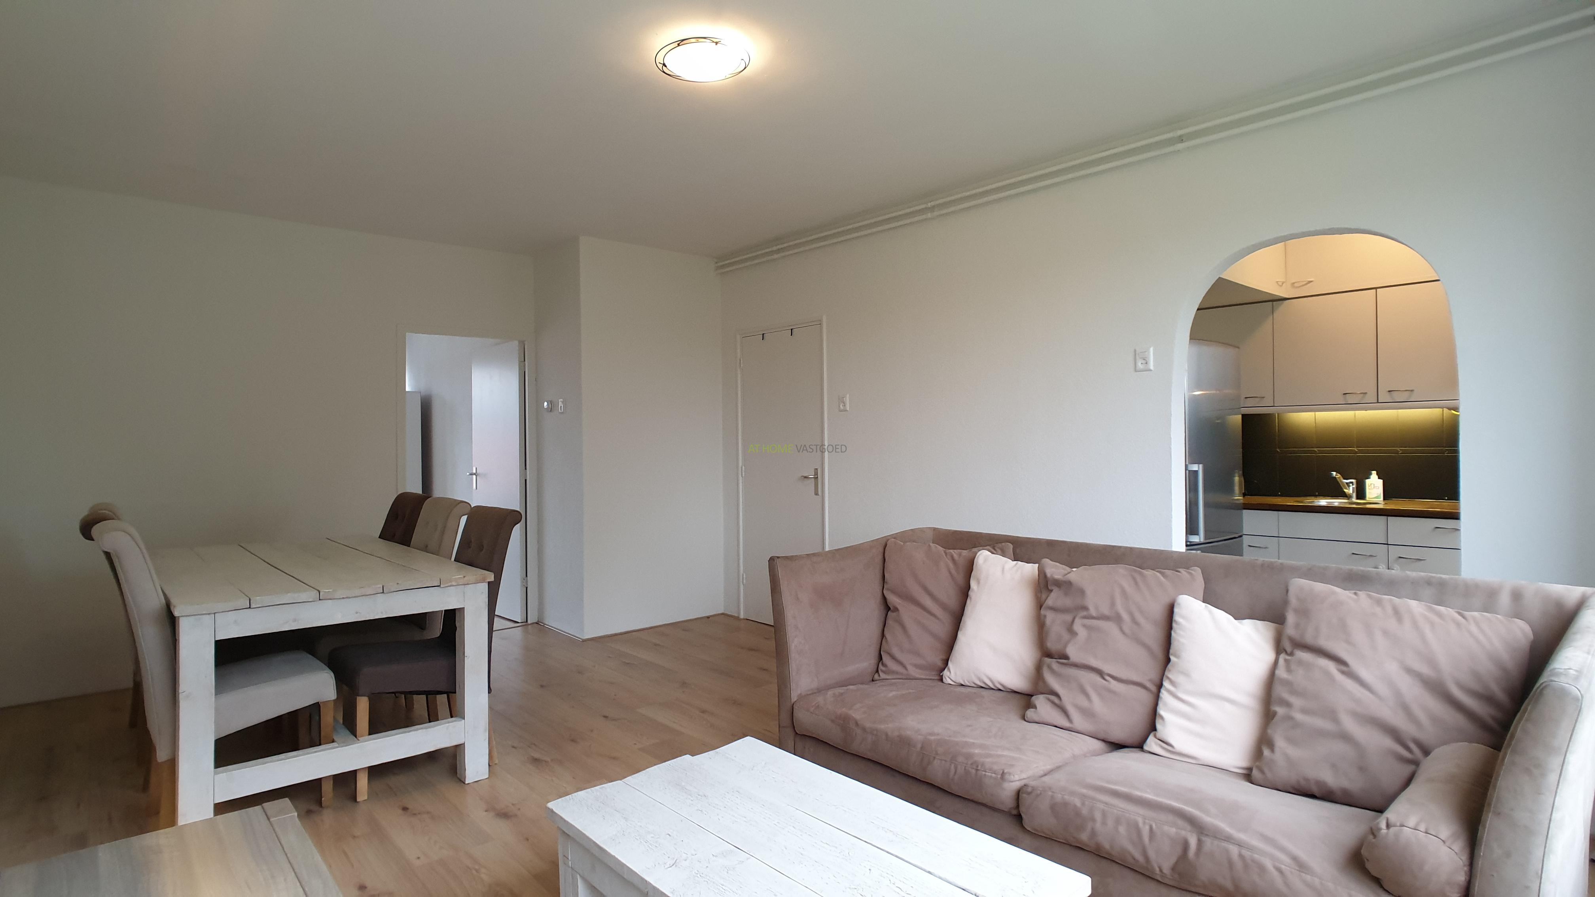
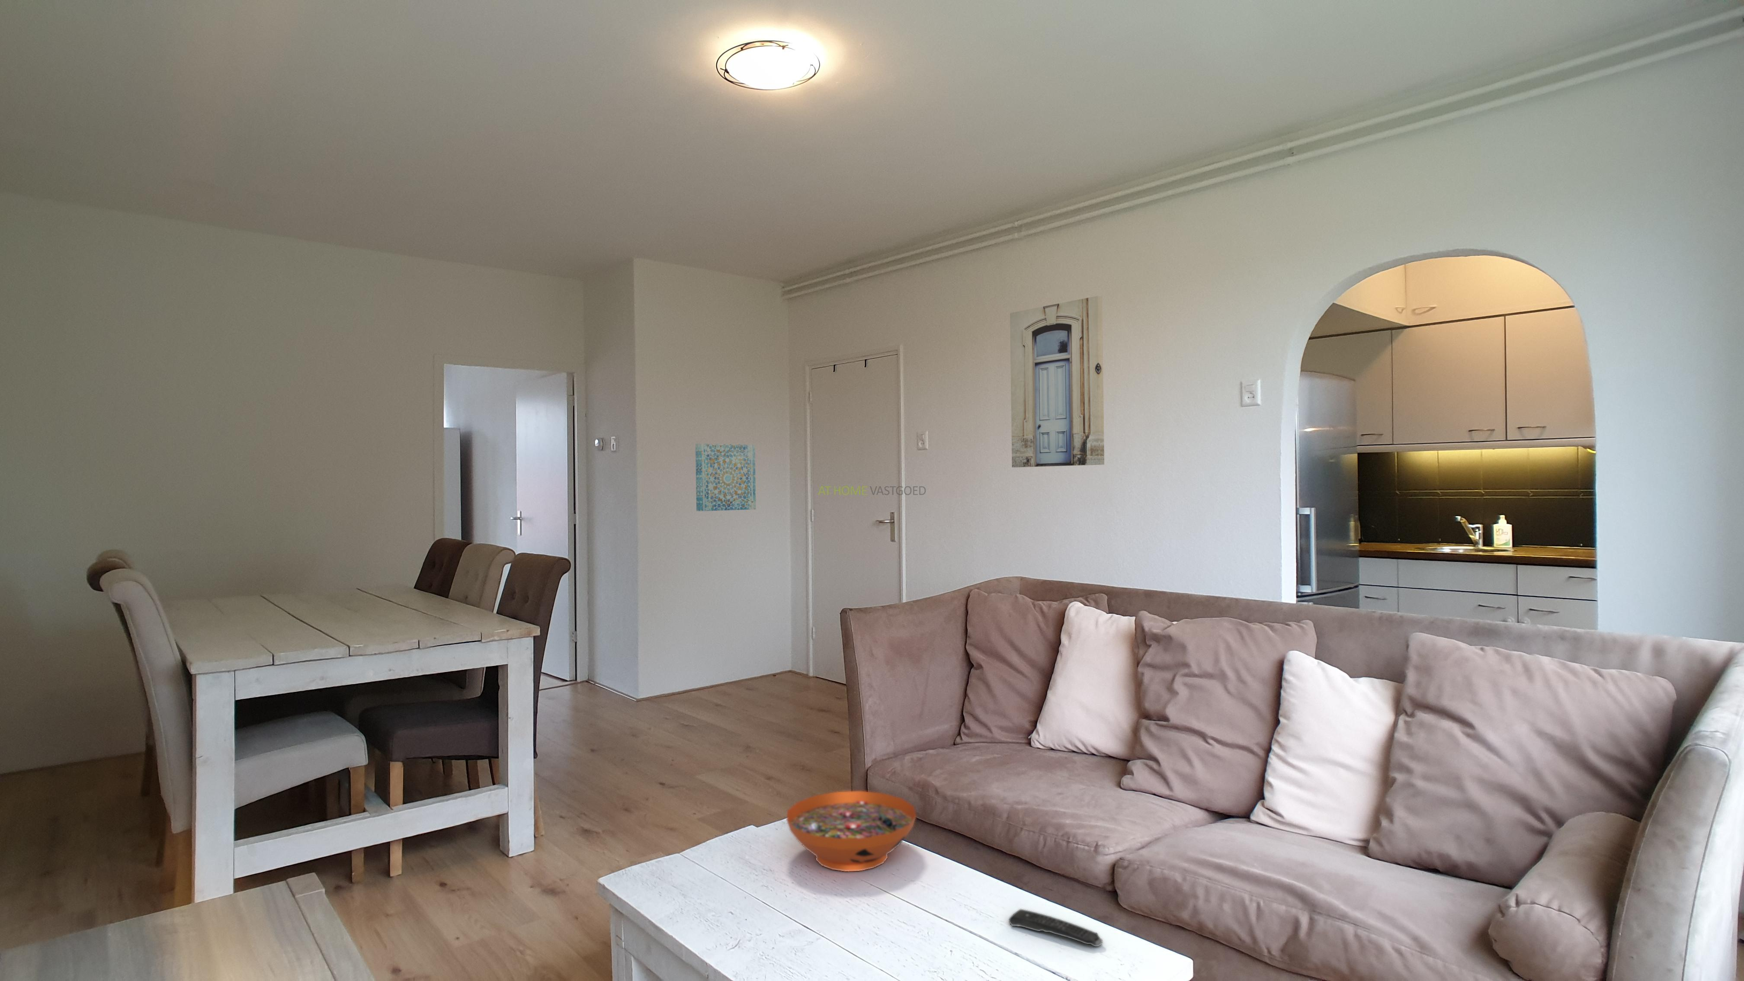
+ decorative bowl [786,791,918,872]
+ wall art [695,443,756,511]
+ remote control [1009,908,1103,947]
+ wall art [1010,296,1104,468]
